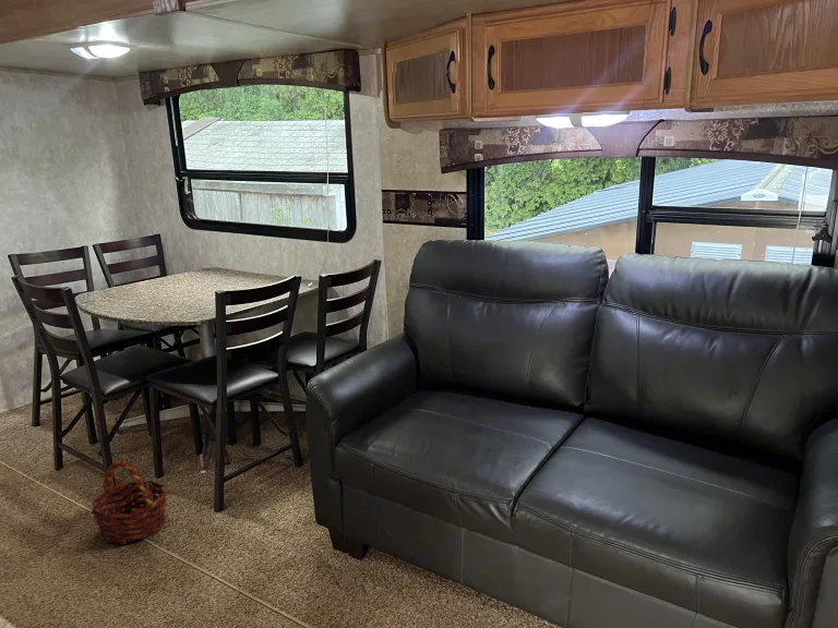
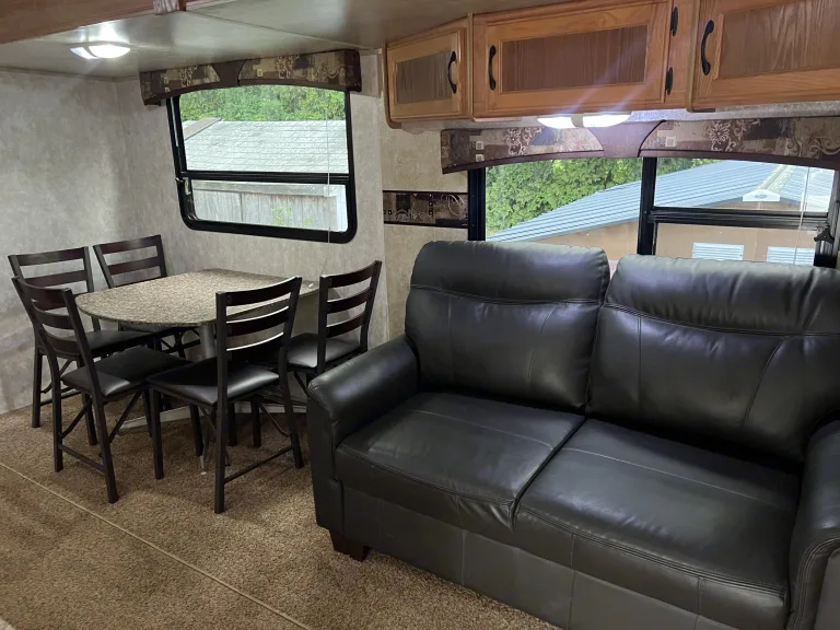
- basket [89,459,168,545]
